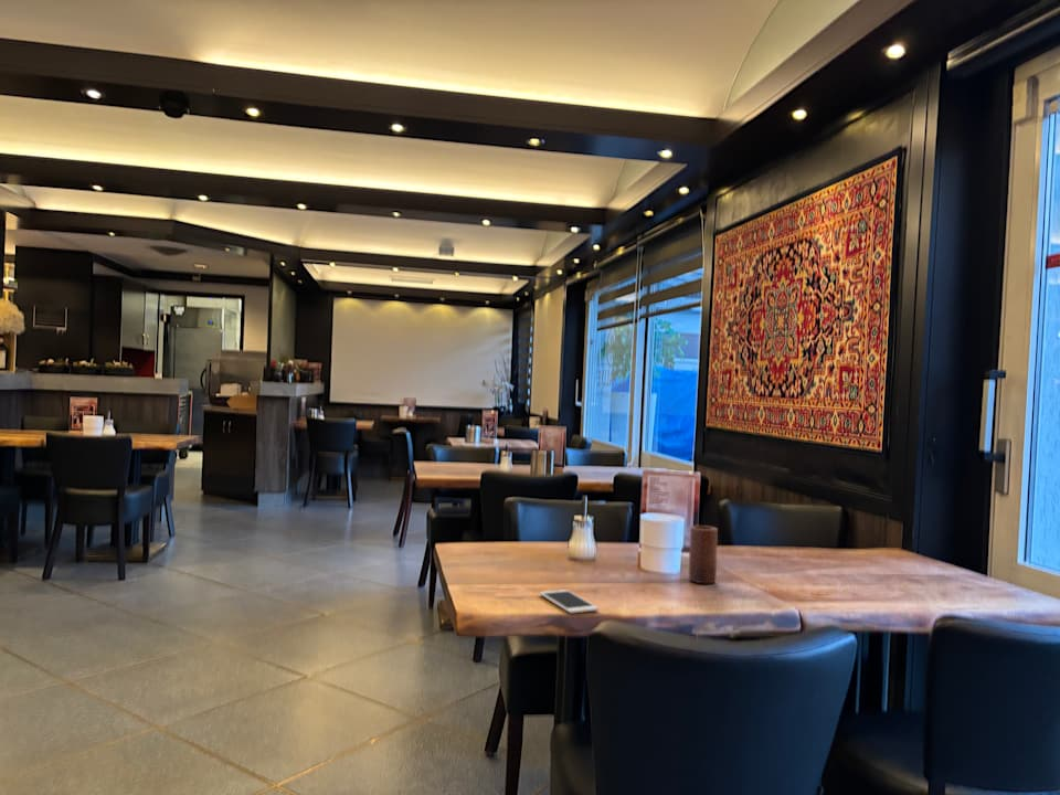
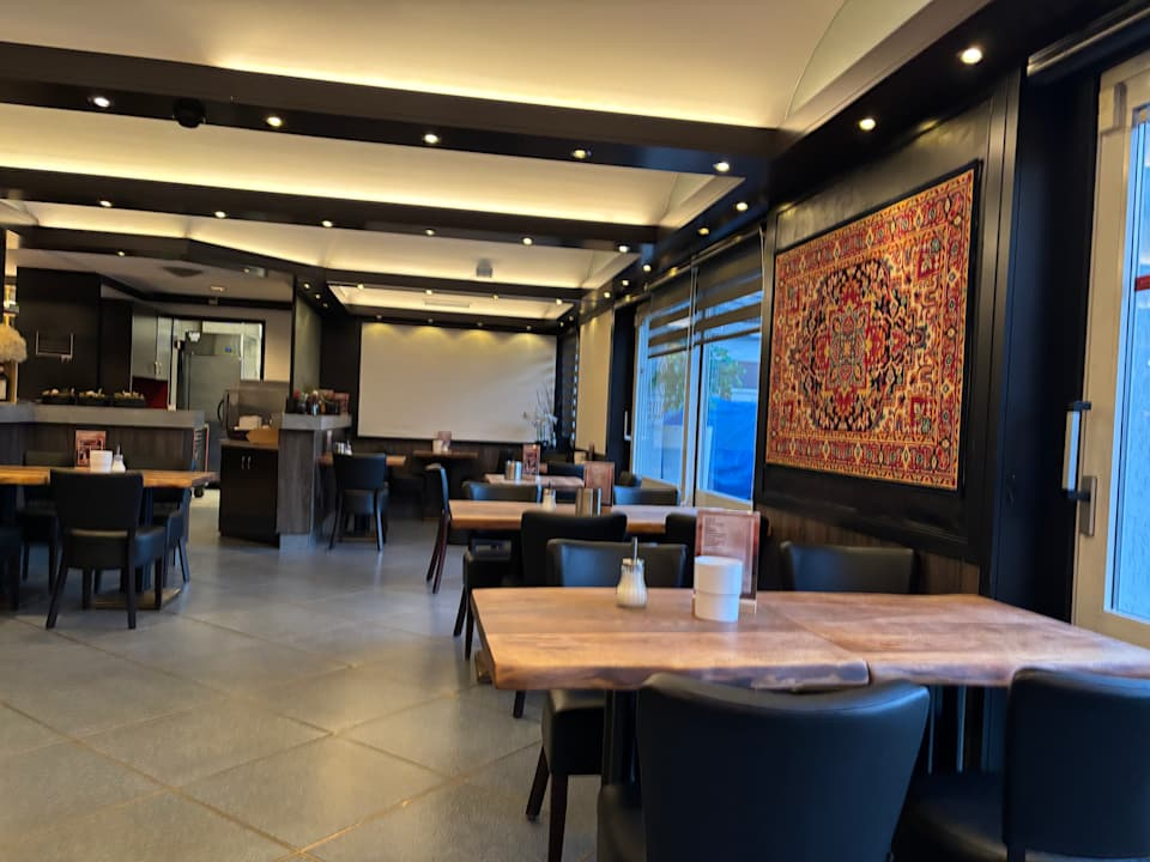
- candle [688,524,719,584]
- cell phone [539,589,600,615]
